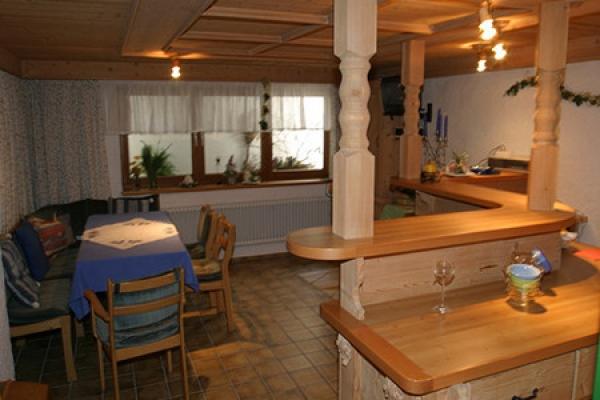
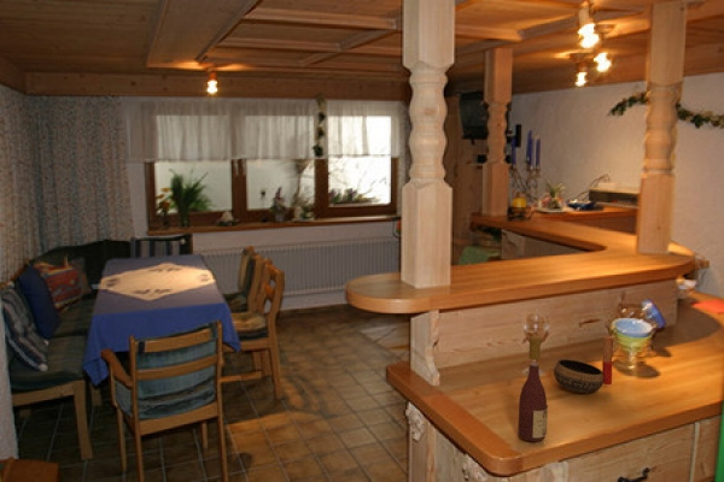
+ singing bowl [553,335,614,394]
+ wine bottle [518,335,549,442]
